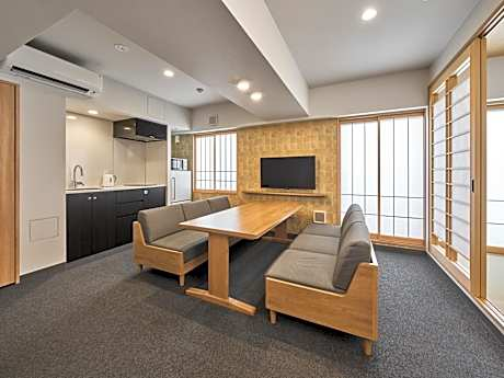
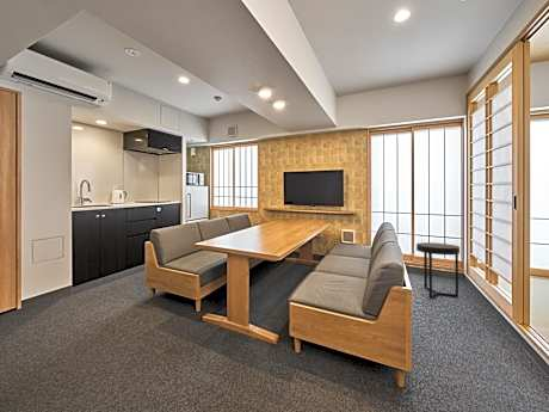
+ side table [415,241,461,300]
